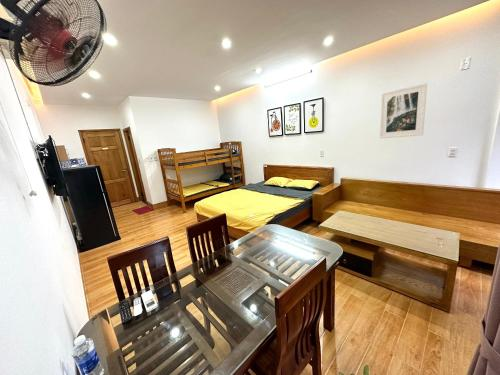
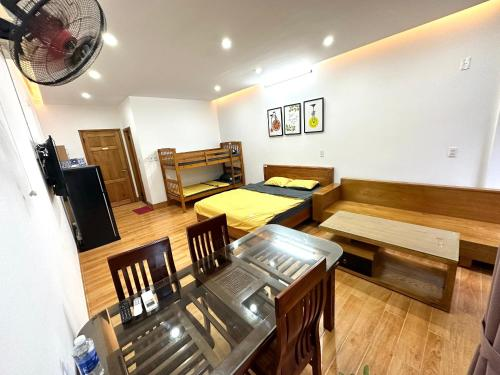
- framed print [379,82,428,139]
